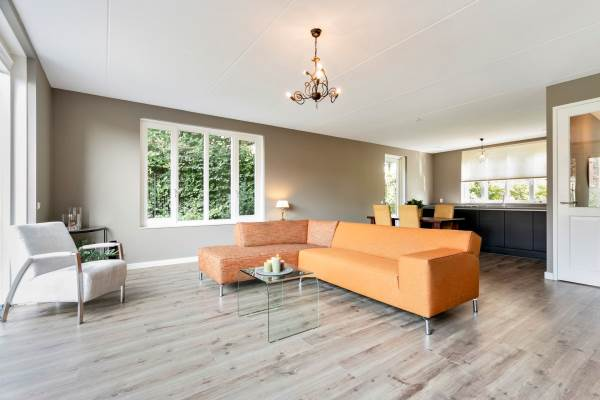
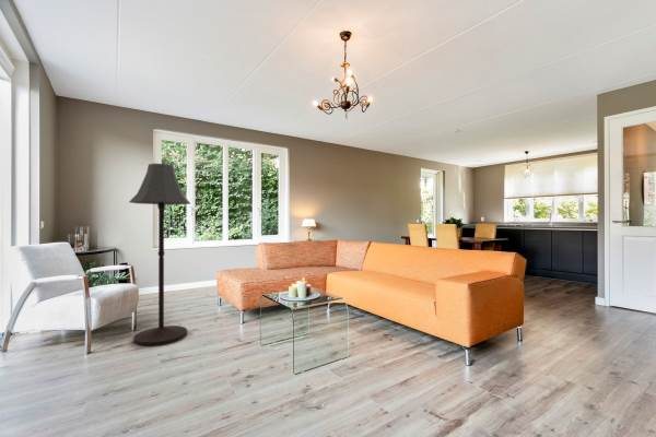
+ floor lamp [128,163,192,346]
